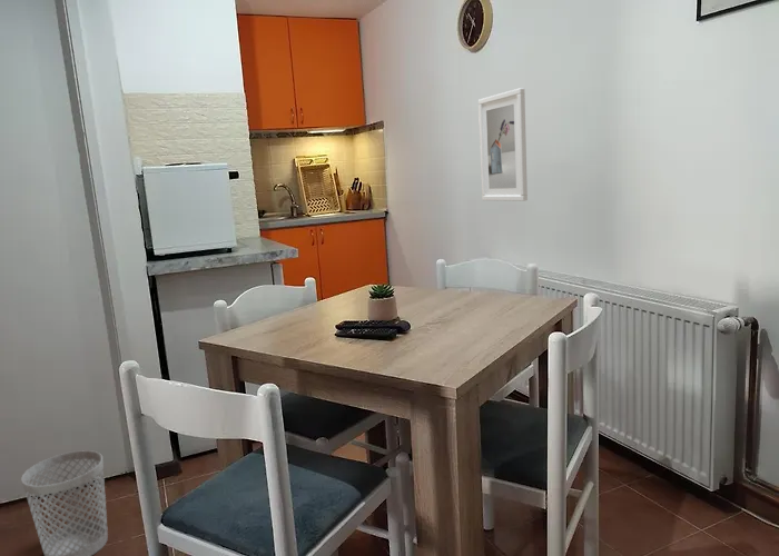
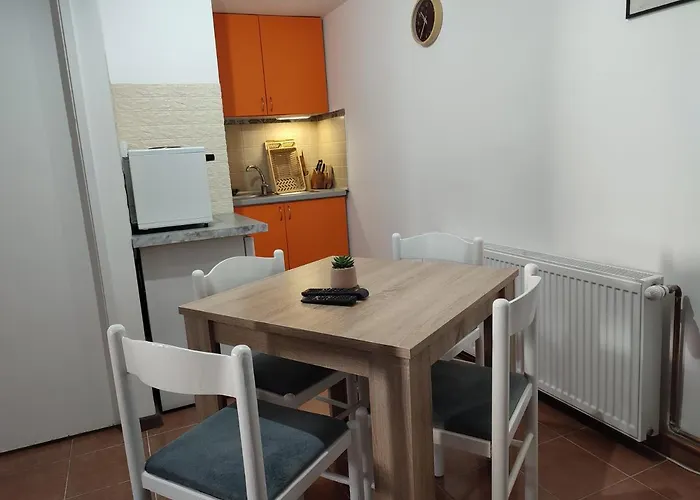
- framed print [477,87,529,202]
- wastebasket [20,449,109,556]
